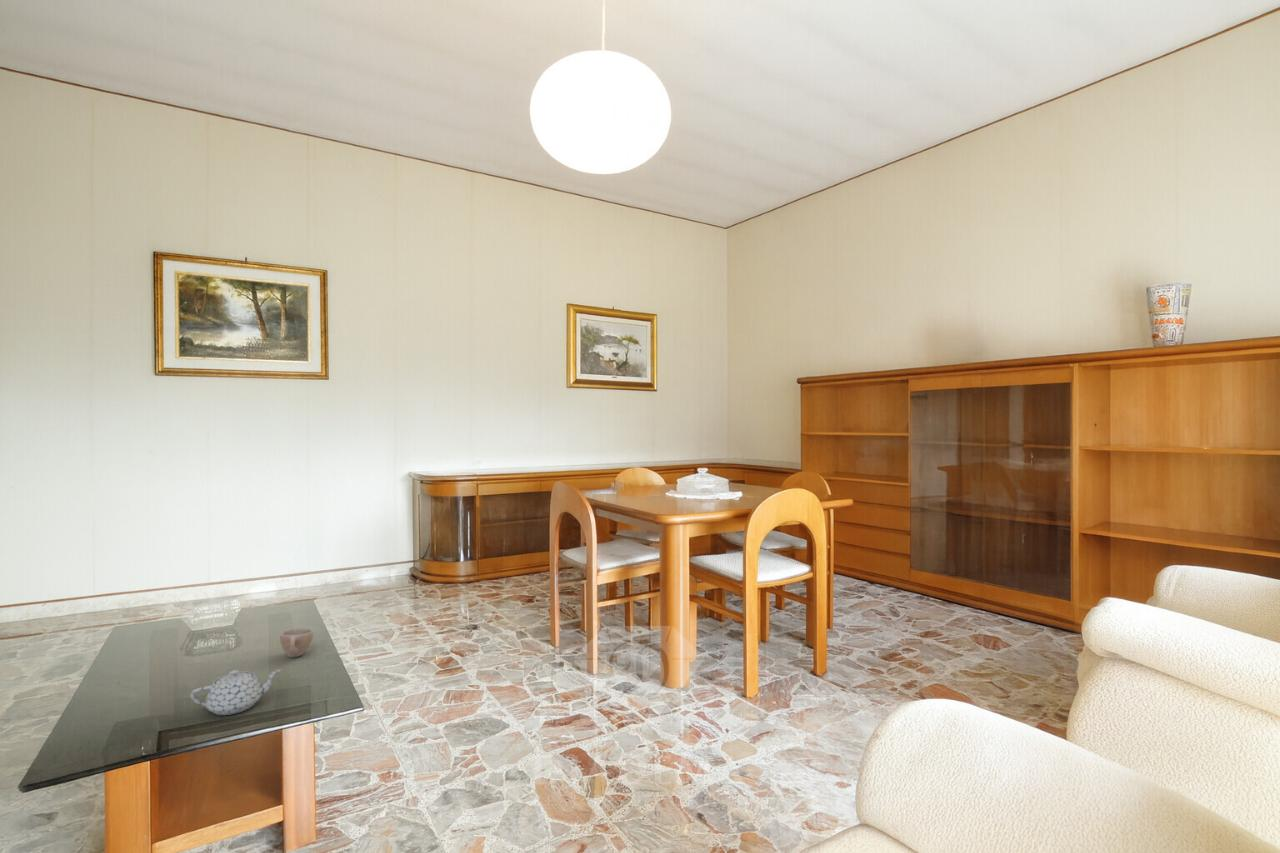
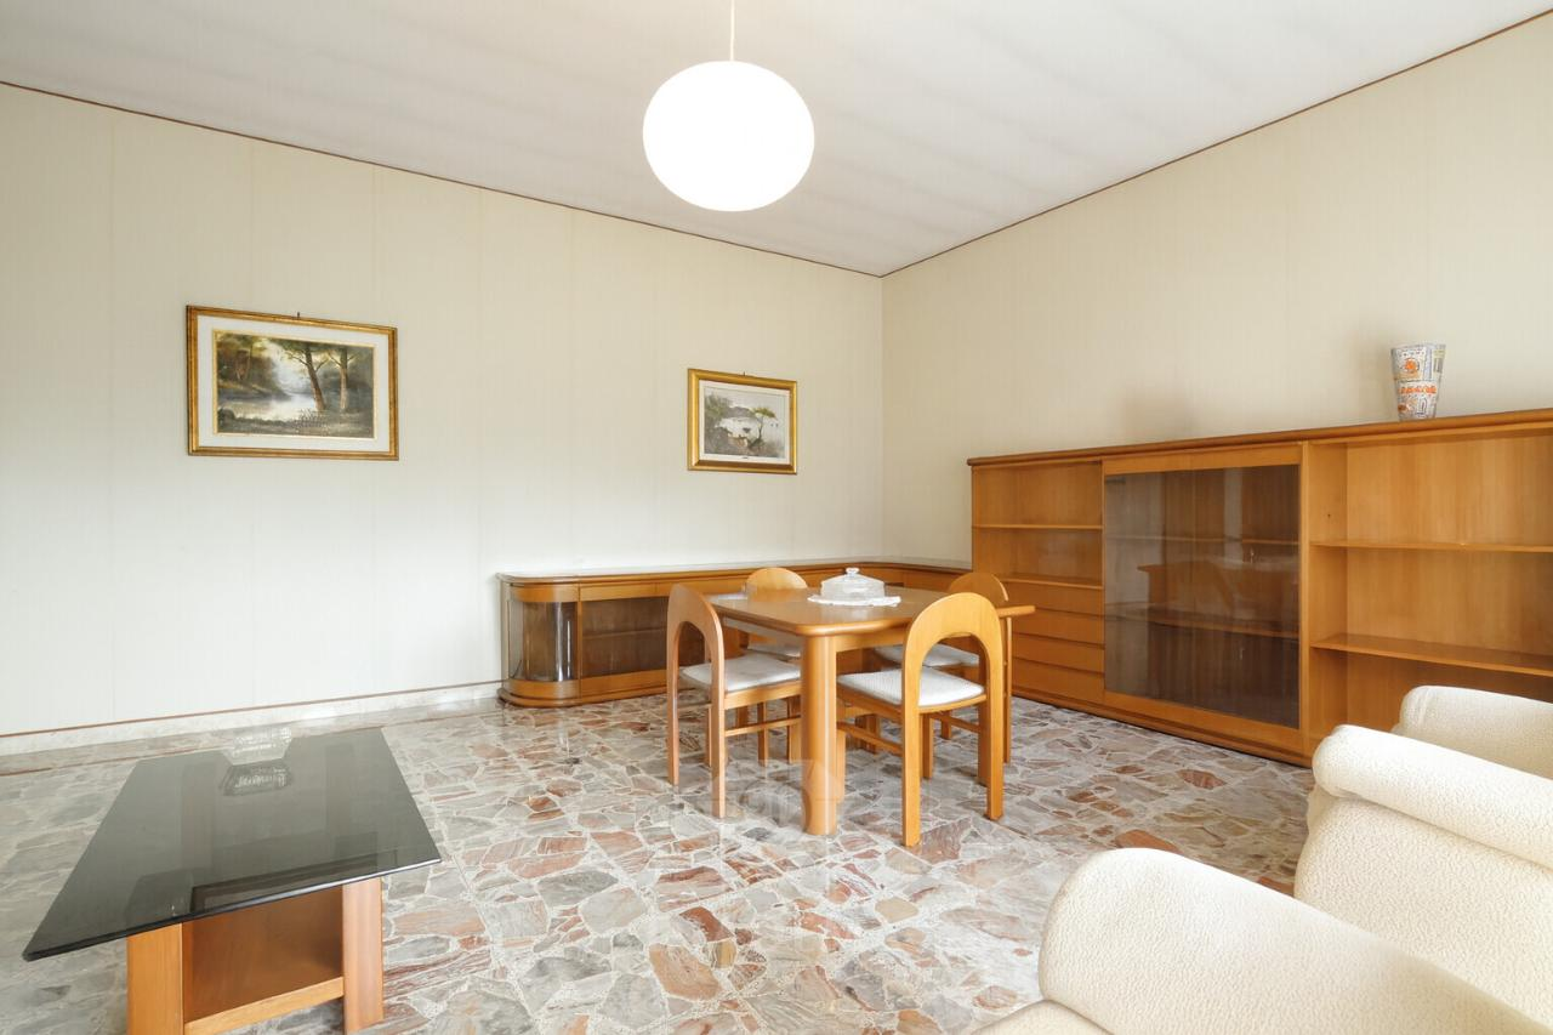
- cup [279,627,314,658]
- teapot [190,669,282,716]
